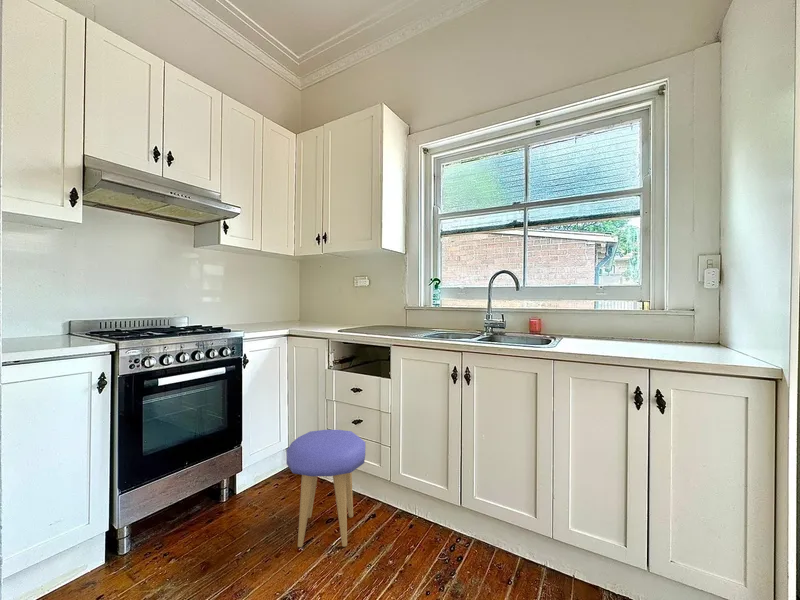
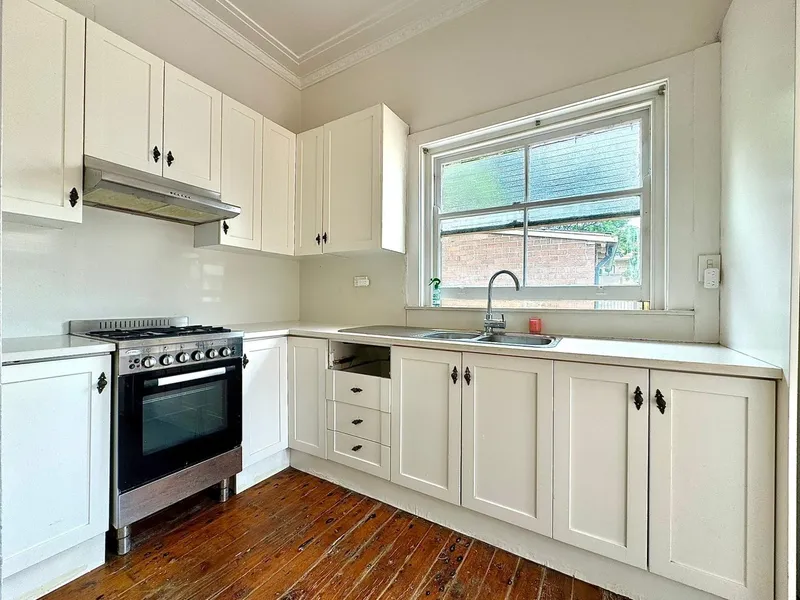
- stool [285,429,366,548]
